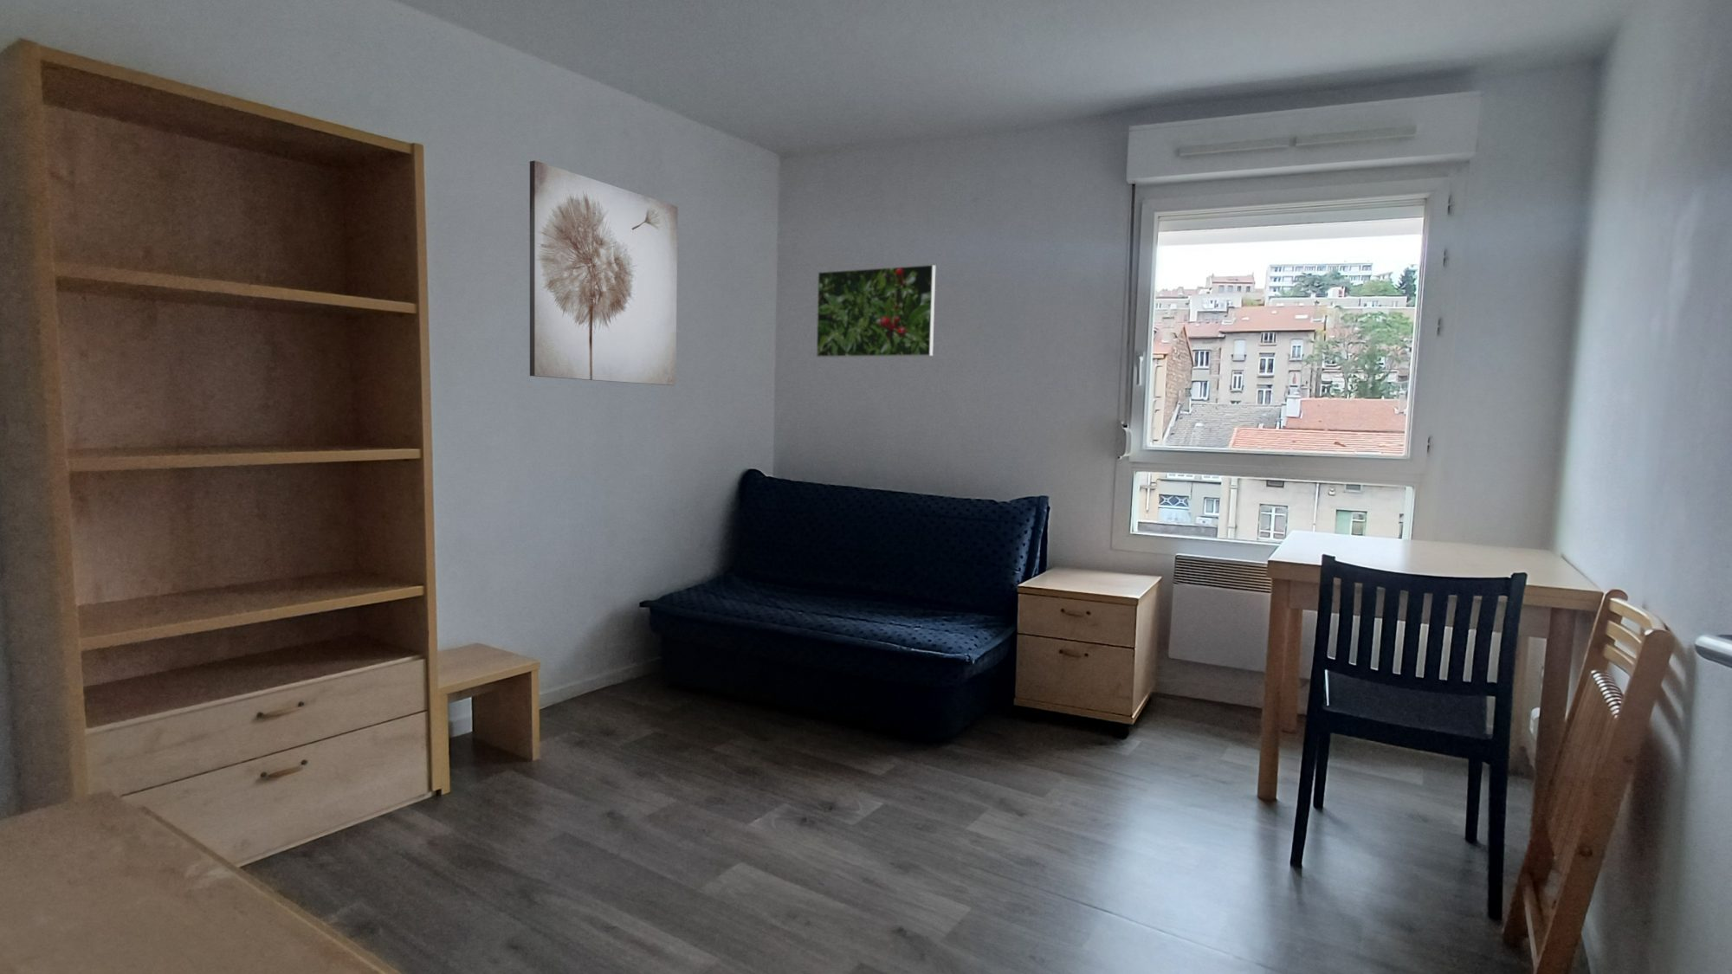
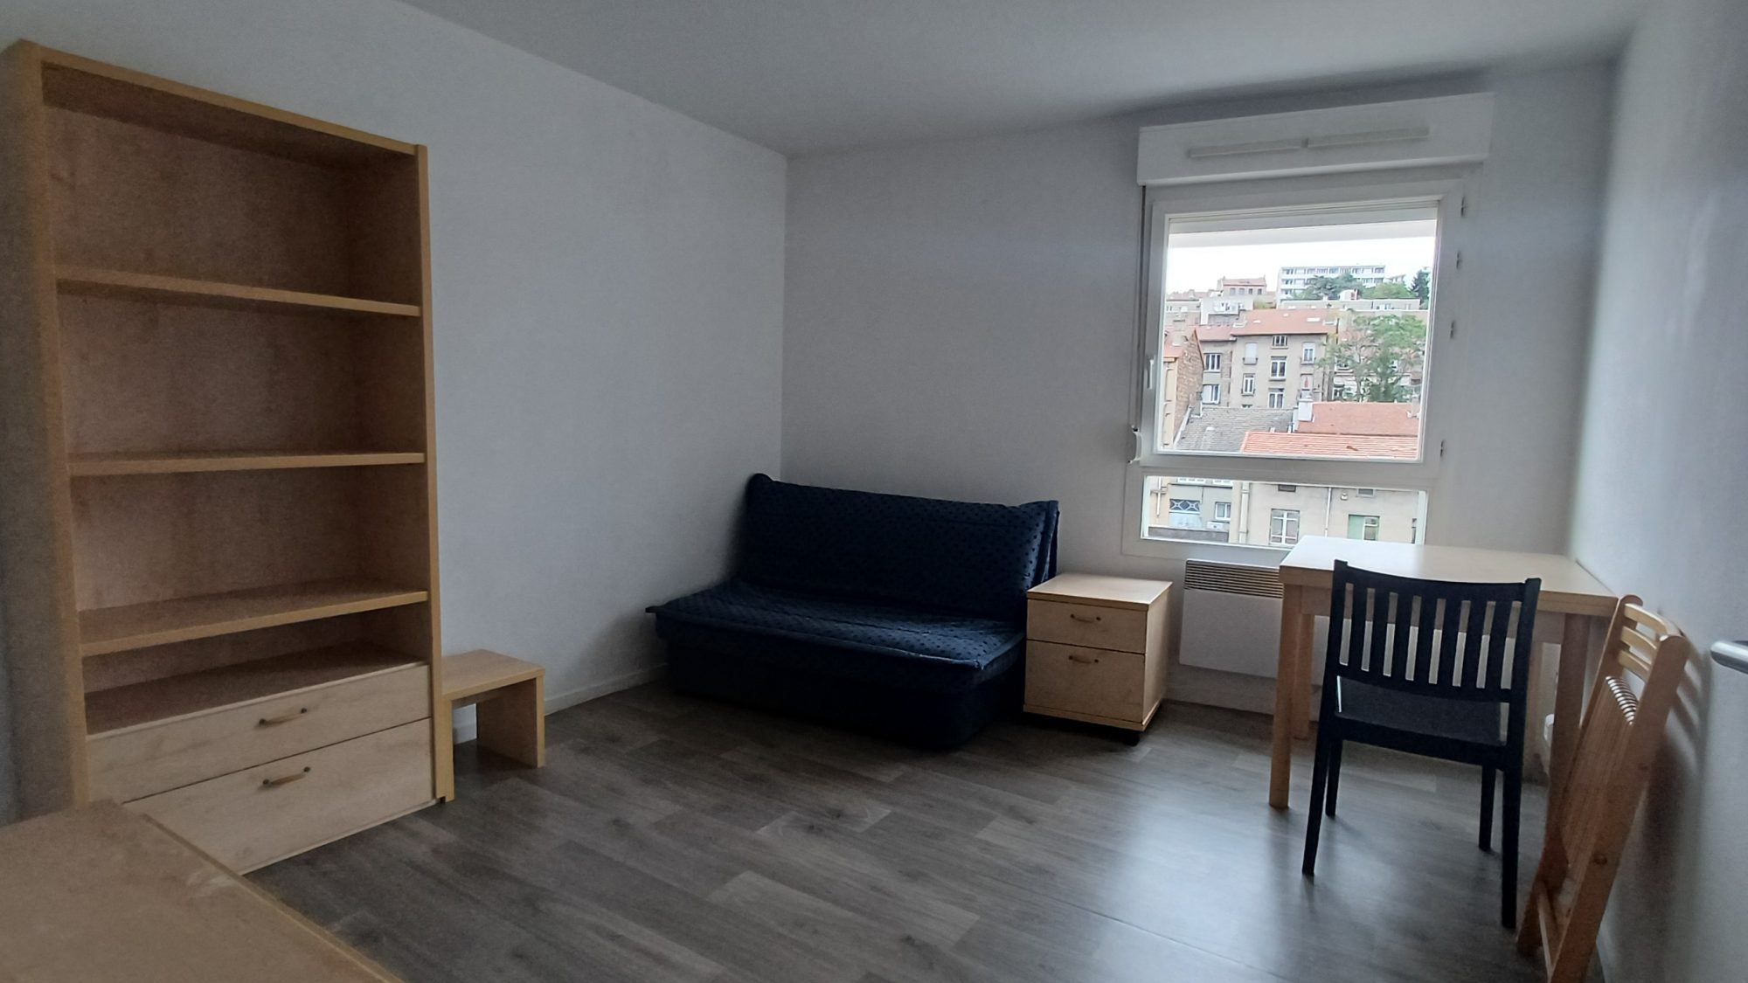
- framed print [815,264,936,358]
- wall art [529,159,679,387]
